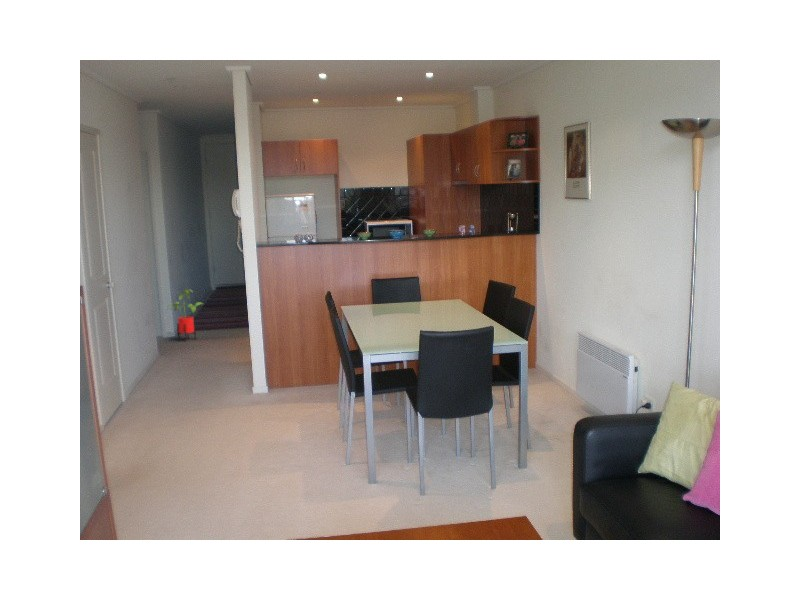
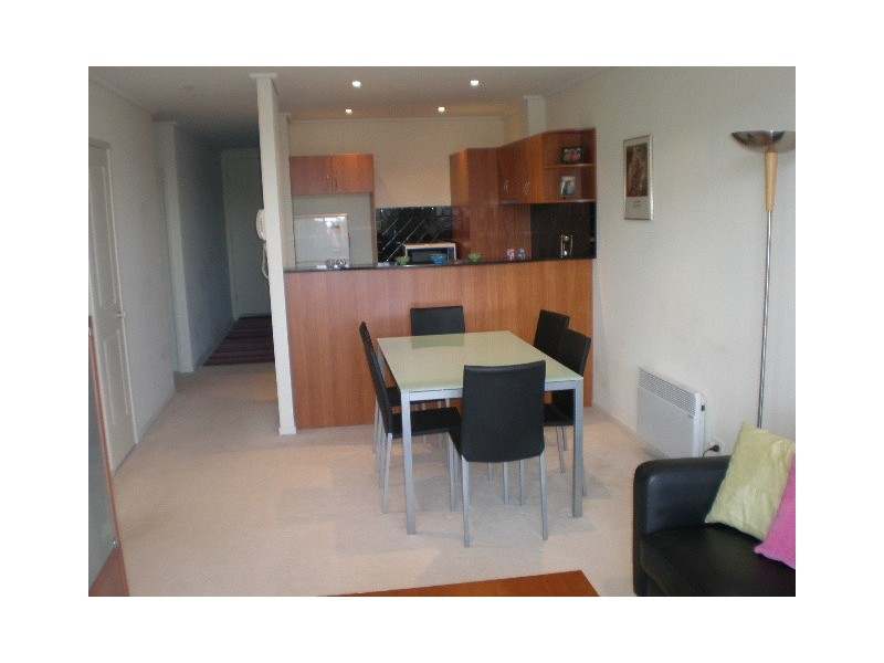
- house plant [166,288,205,342]
